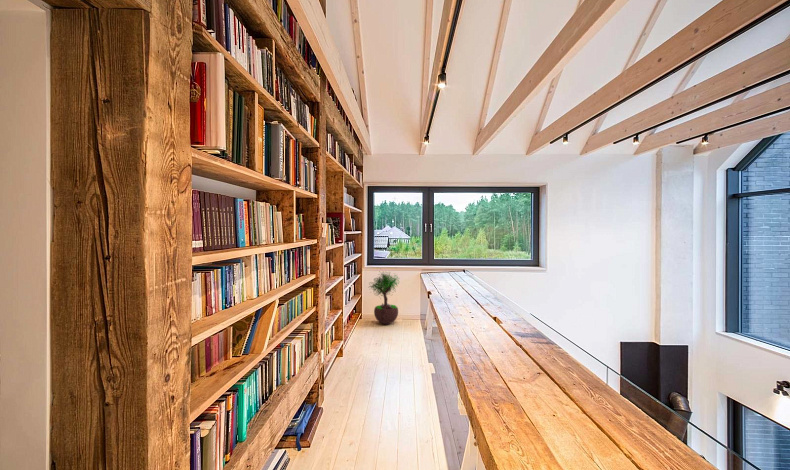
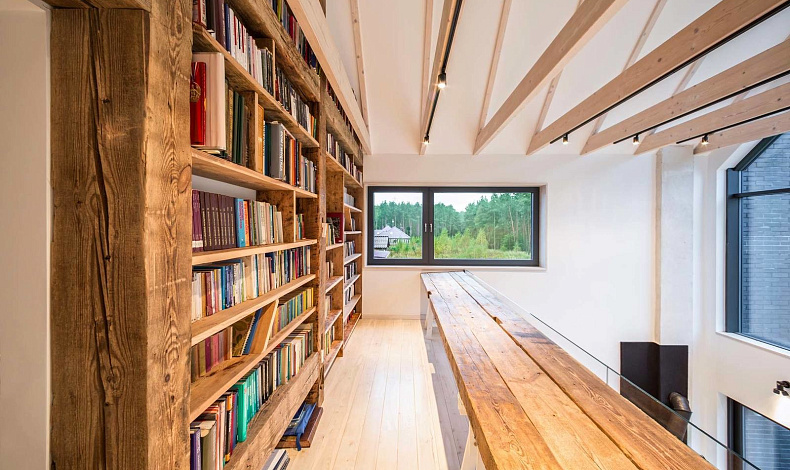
- potted tree [368,267,400,325]
